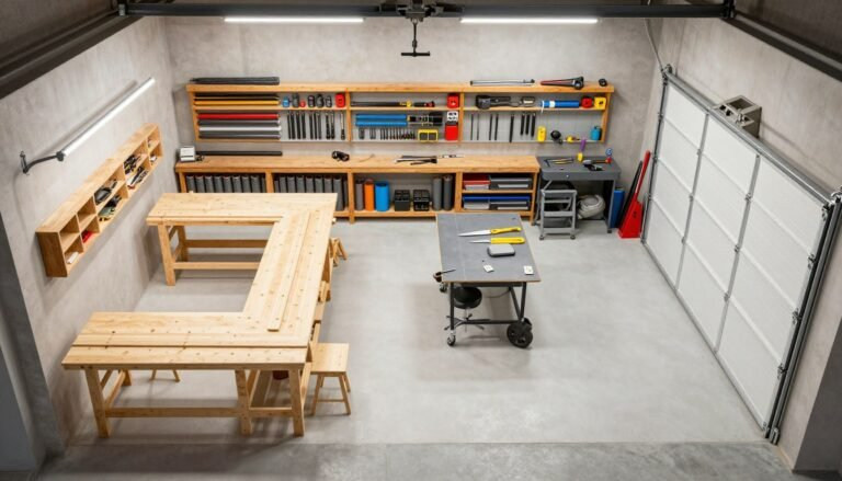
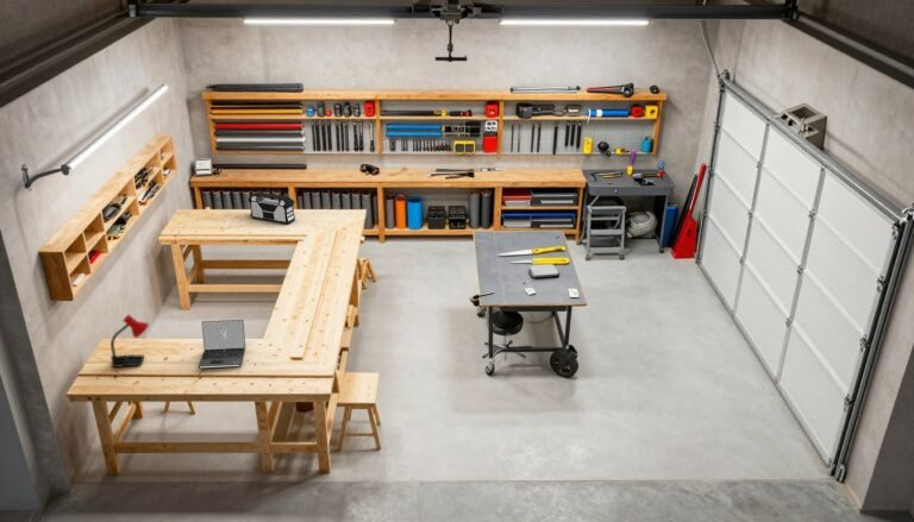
+ laptop [196,319,246,369]
+ toolbox [248,190,296,225]
+ desk lamp [109,313,150,369]
